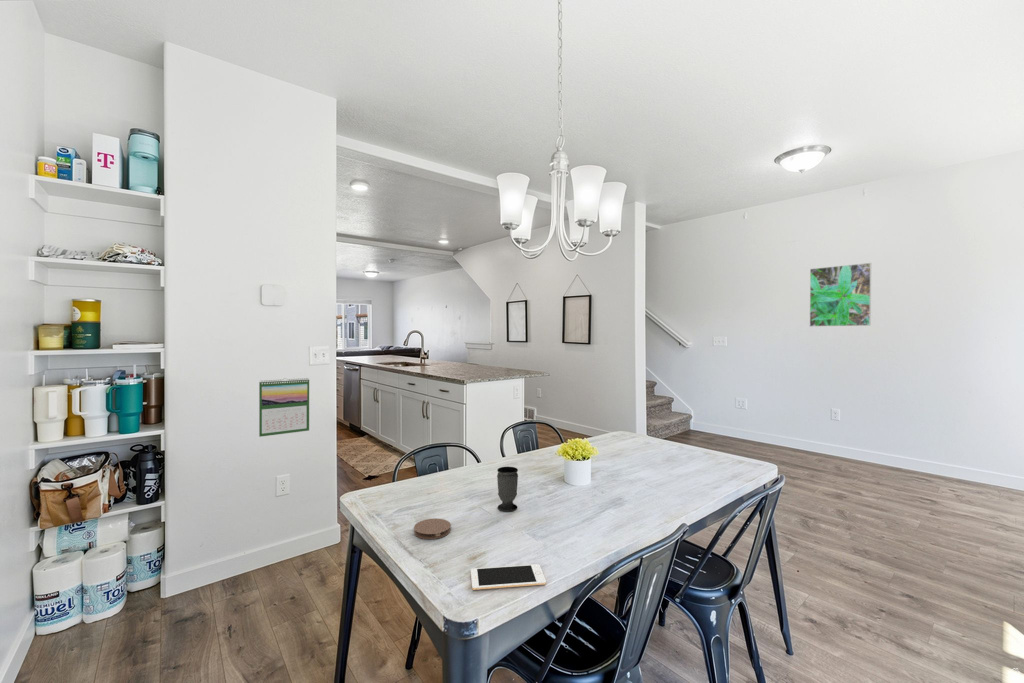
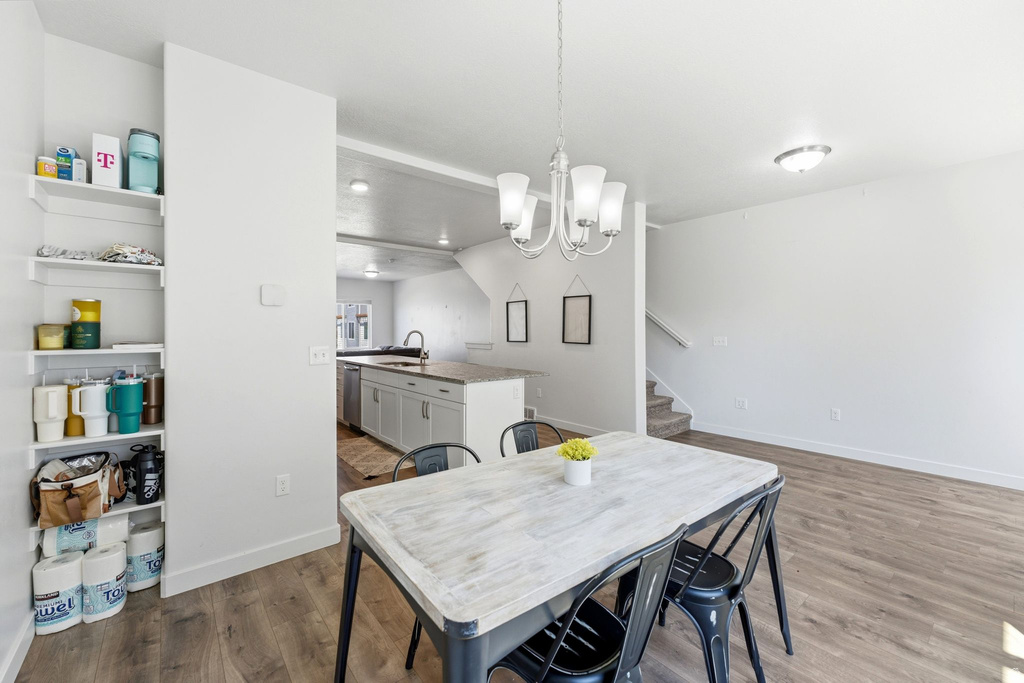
- calendar [258,377,310,438]
- coaster [413,517,452,540]
- cell phone [470,563,547,591]
- cup [496,466,519,512]
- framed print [809,262,872,328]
